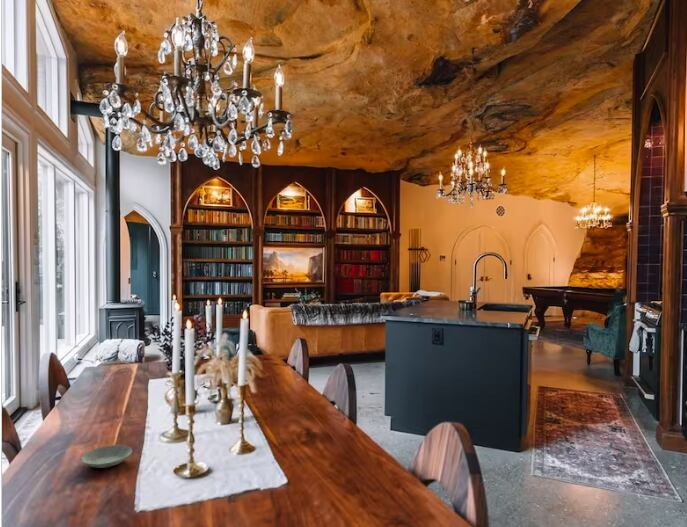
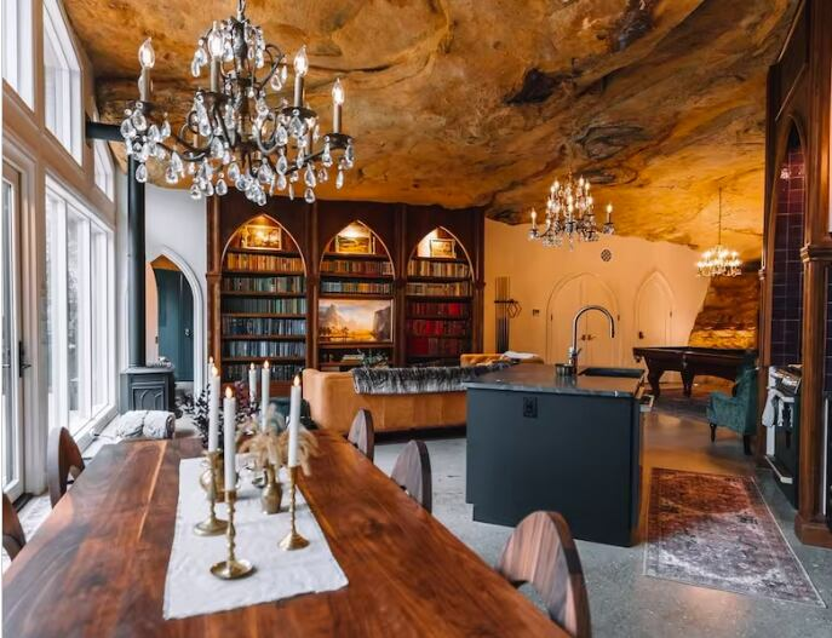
- saucer [81,444,133,469]
